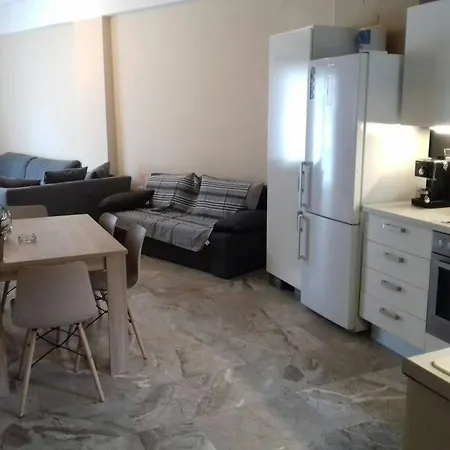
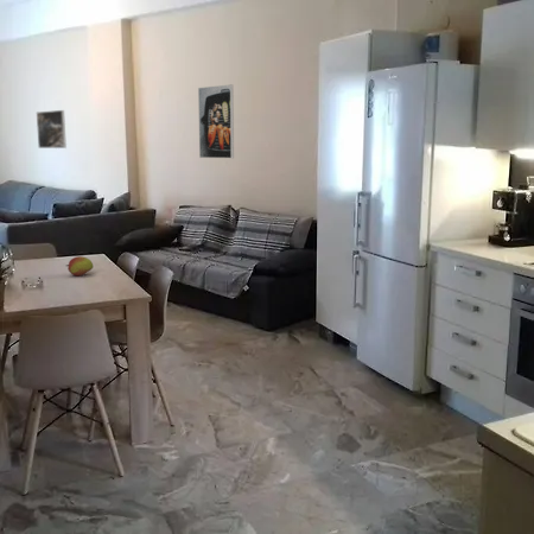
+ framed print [197,83,235,159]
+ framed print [36,109,68,150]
+ fruit [65,255,95,276]
